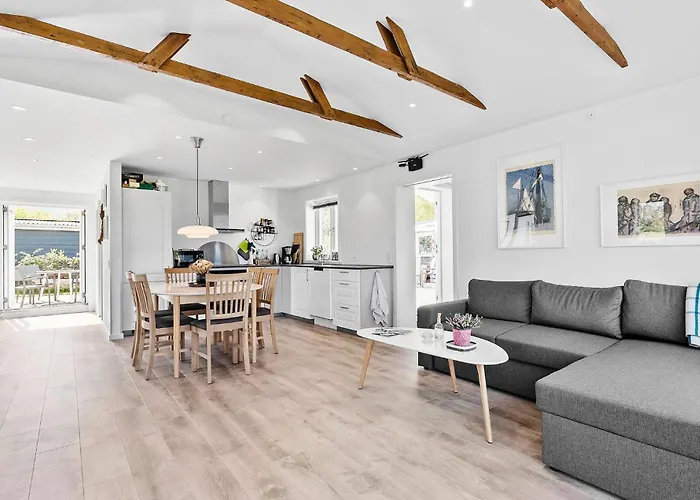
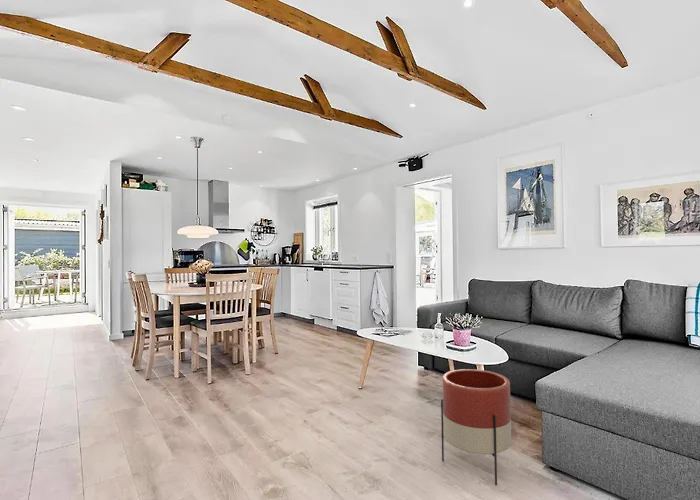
+ planter [440,368,512,486]
